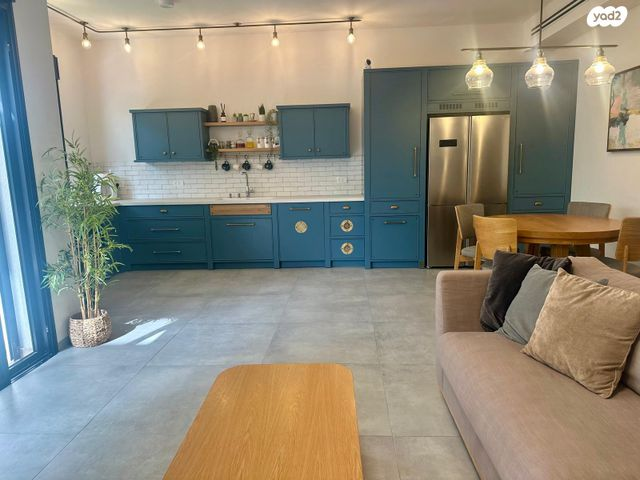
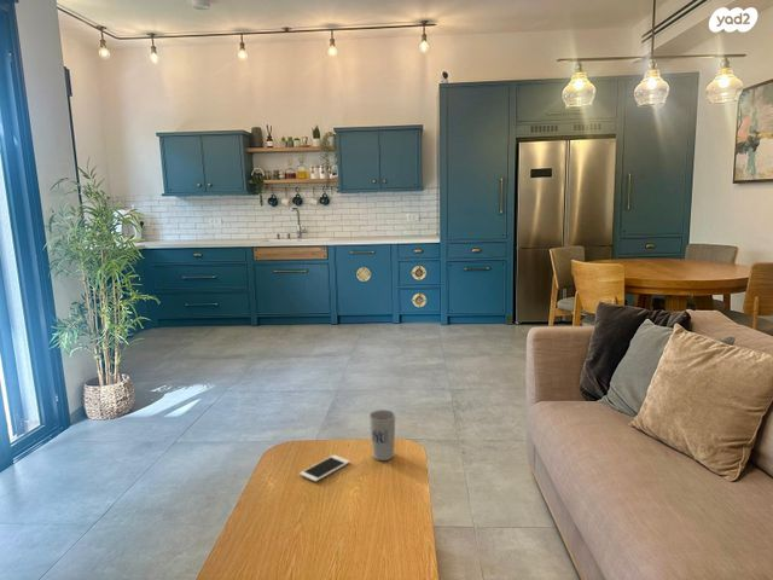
+ cell phone [298,454,351,483]
+ cup [368,408,396,462]
